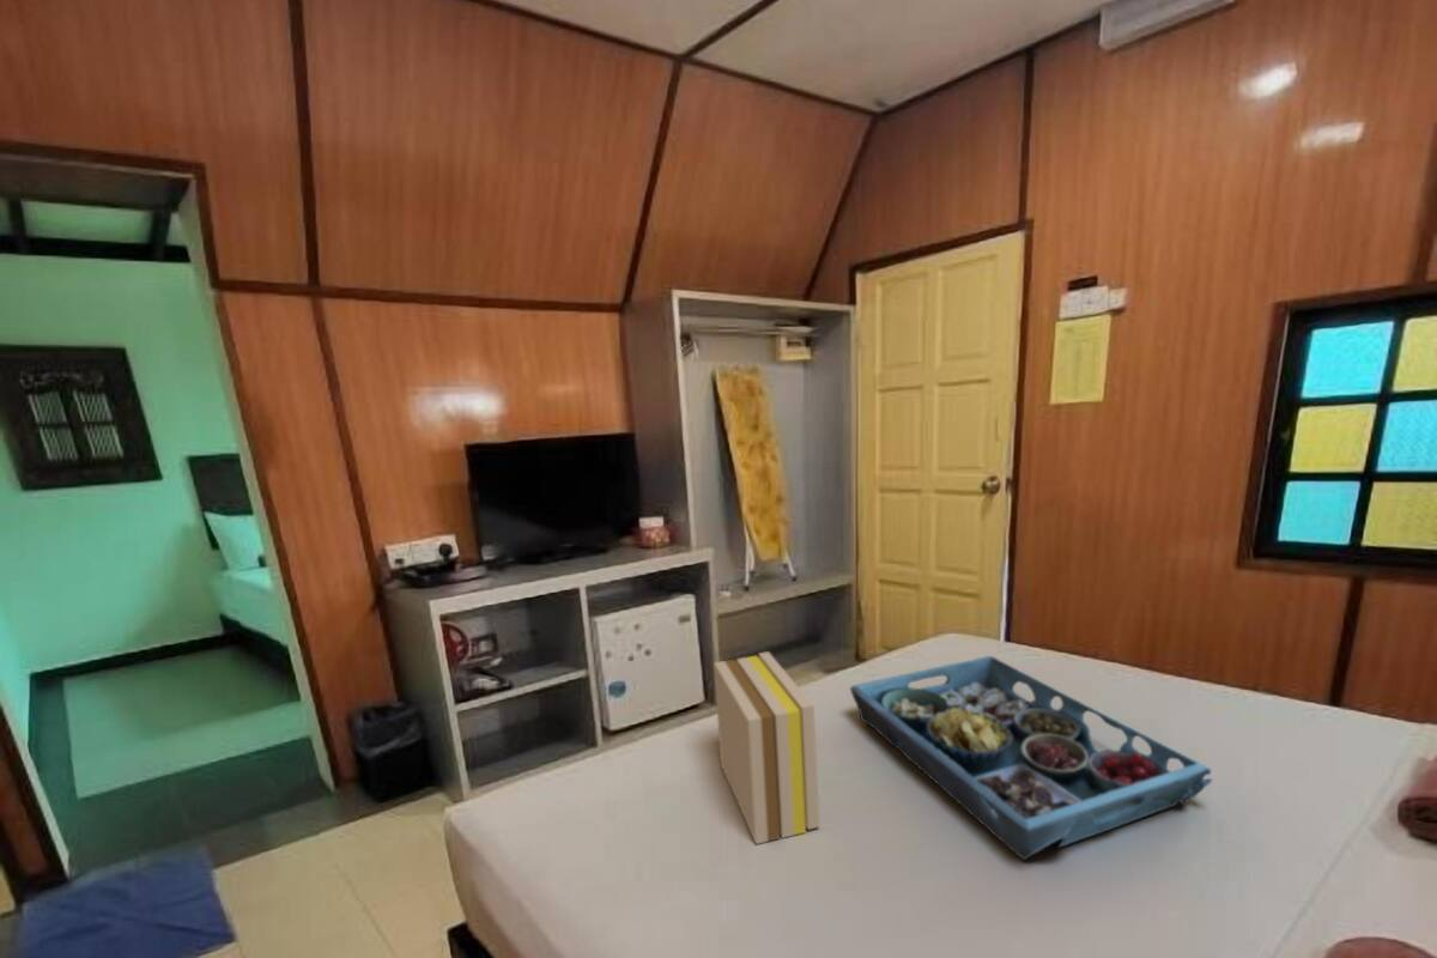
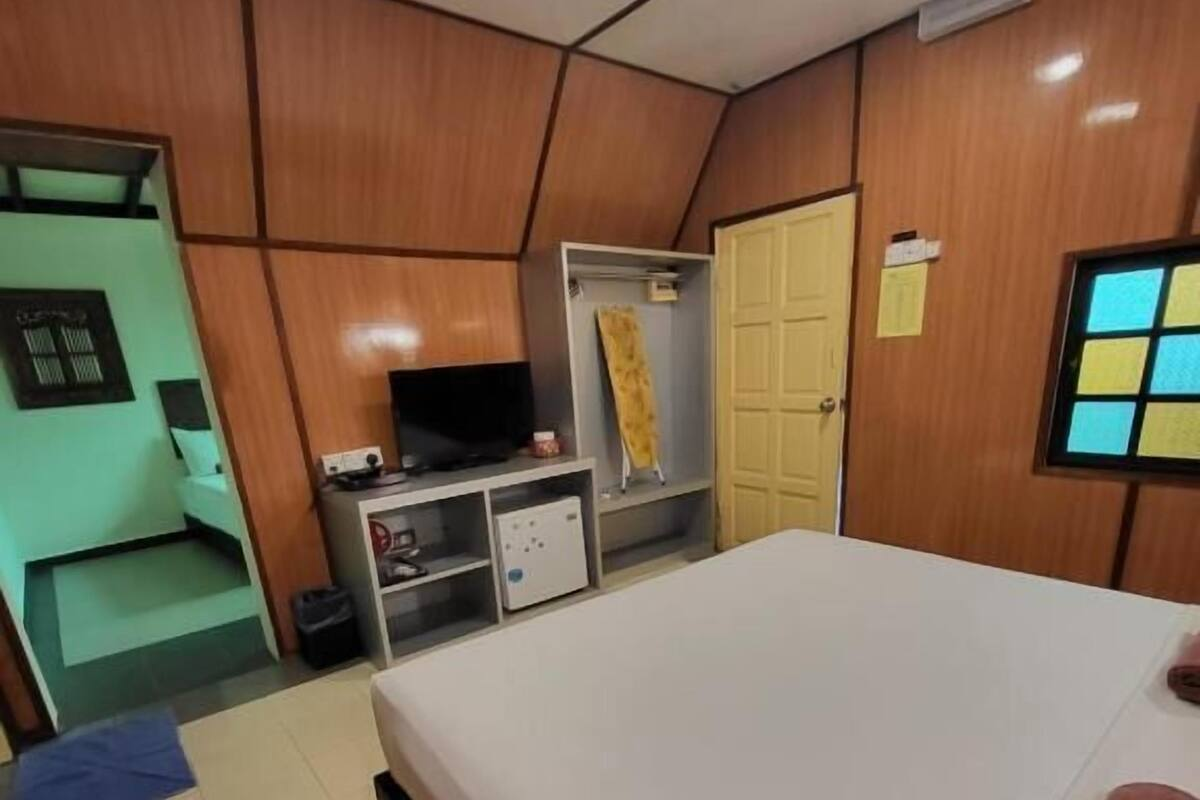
- book [713,650,820,845]
- serving tray [849,655,1214,862]
